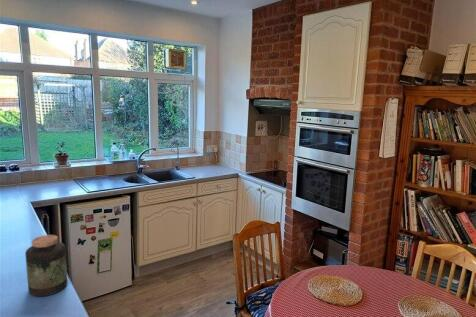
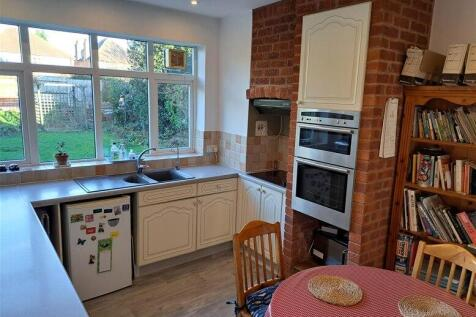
- jar [24,234,68,297]
